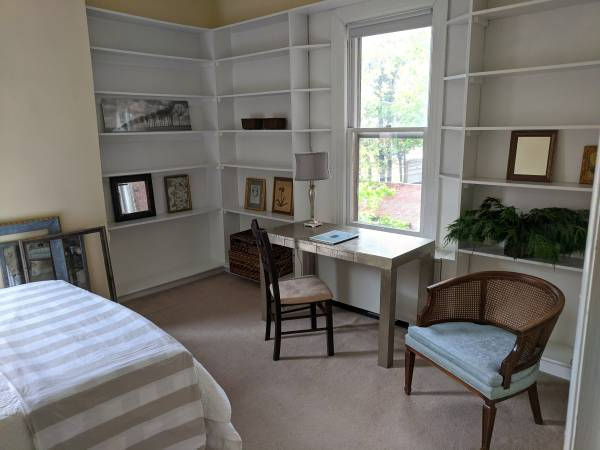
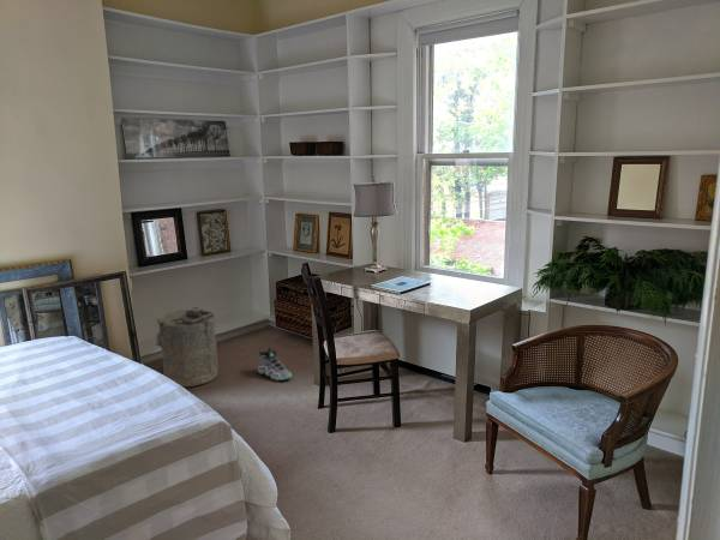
+ sneaker [257,346,293,382]
+ laundry hamper [155,306,220,388]
